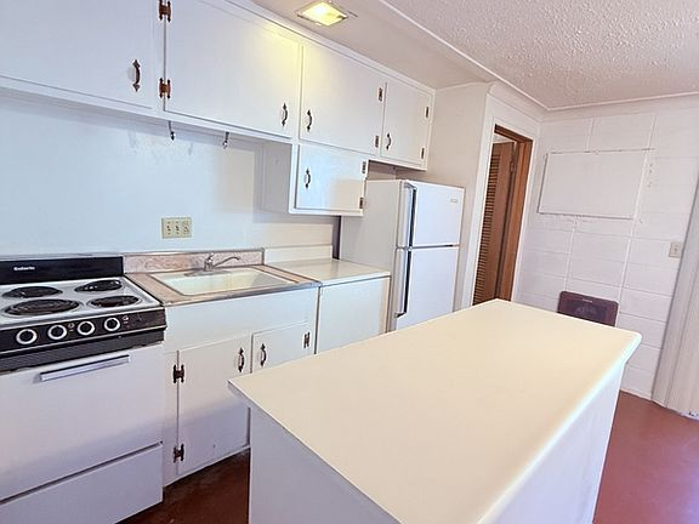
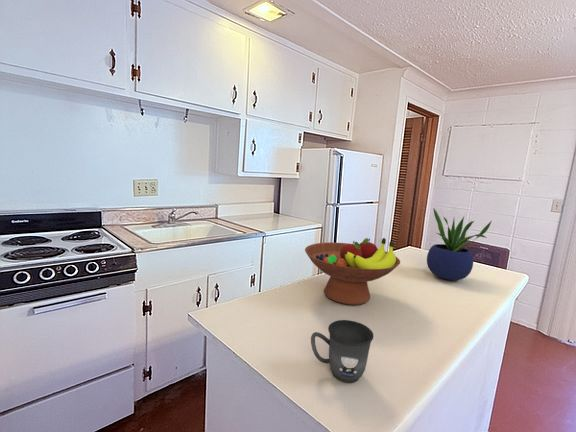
+ mug [310,319,375,384]
+ fruit bowl [304,237,401,306]
+ potted plant [426,207,492,281]
